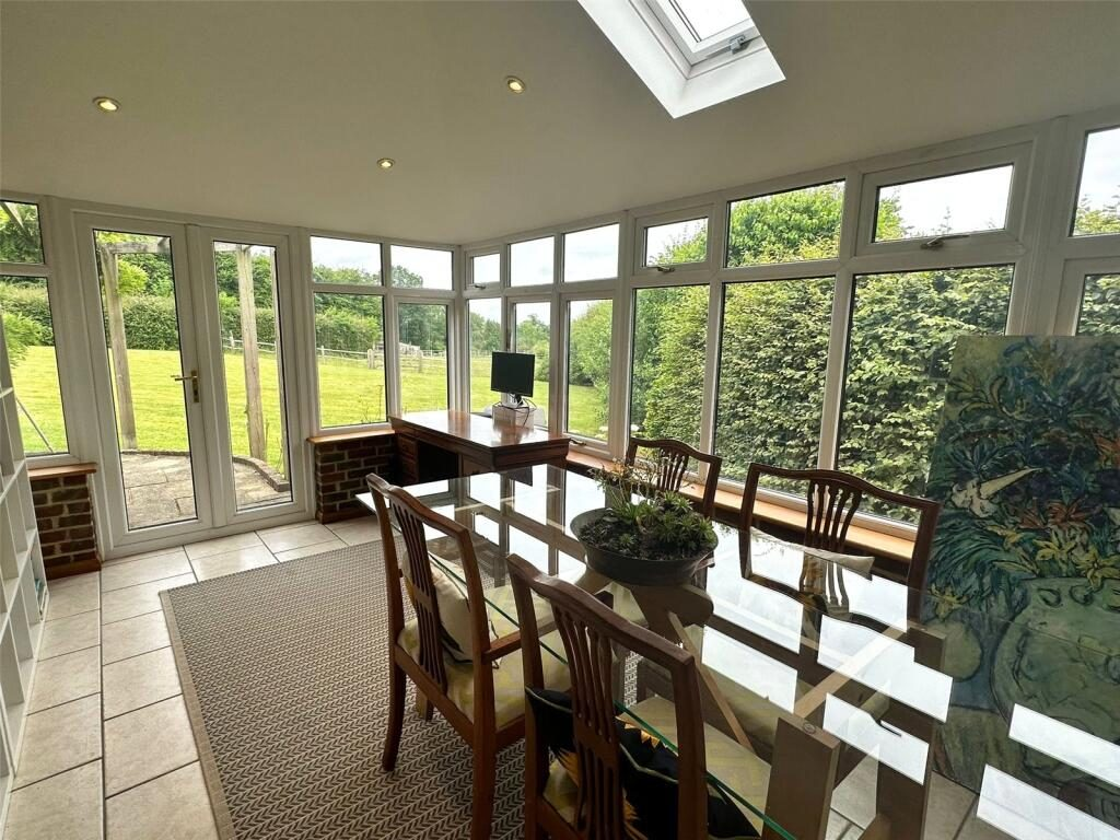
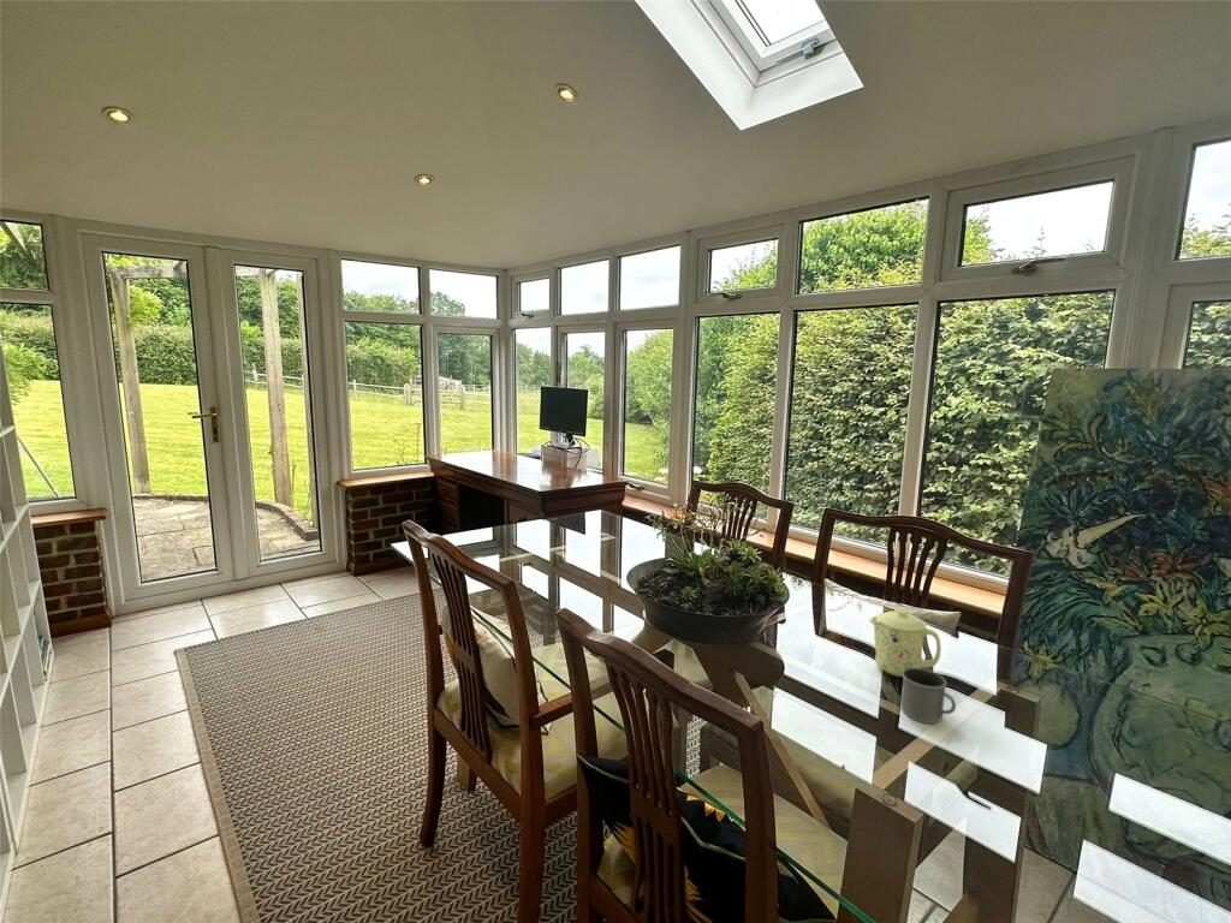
+ mug [899,668,957,725]
+ mug [868,607,942,678]
